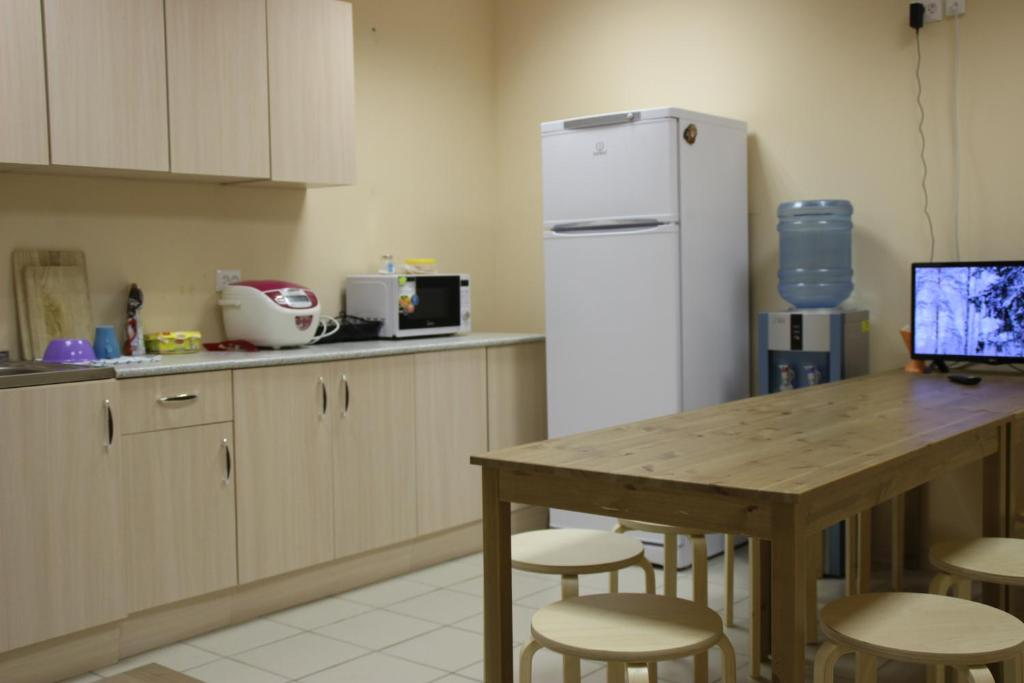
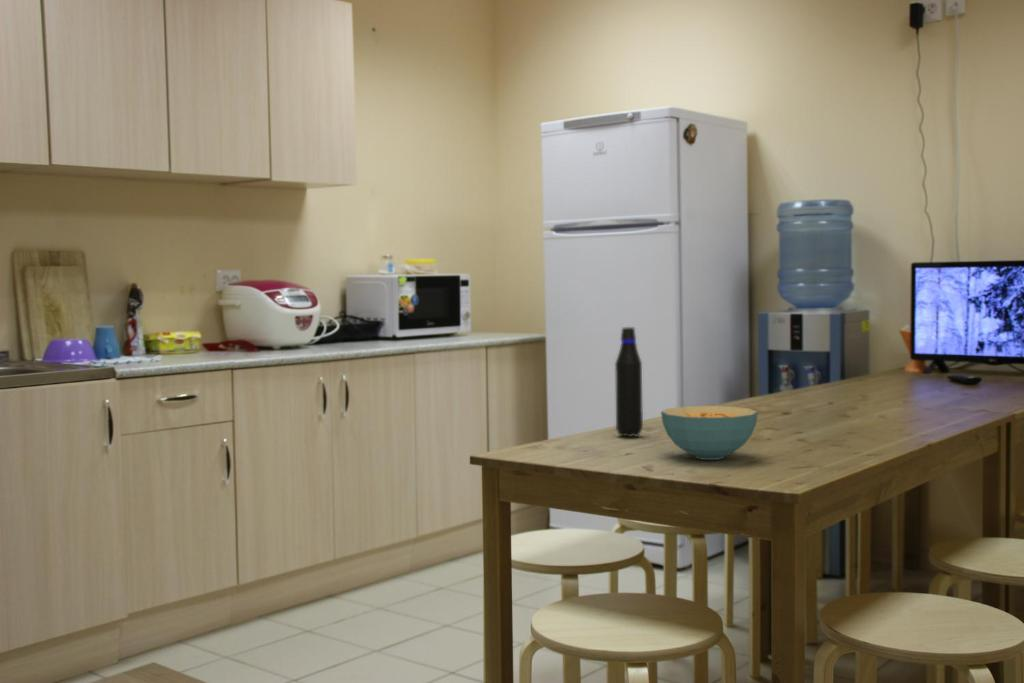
+ water bottle [614,326,644,438]
+ cereal bowl [660,405,759,461]
